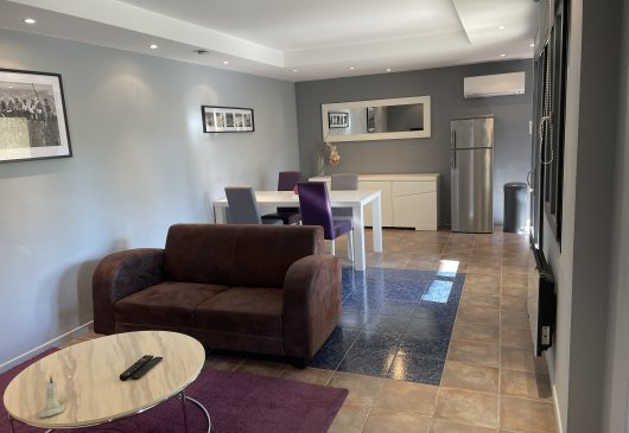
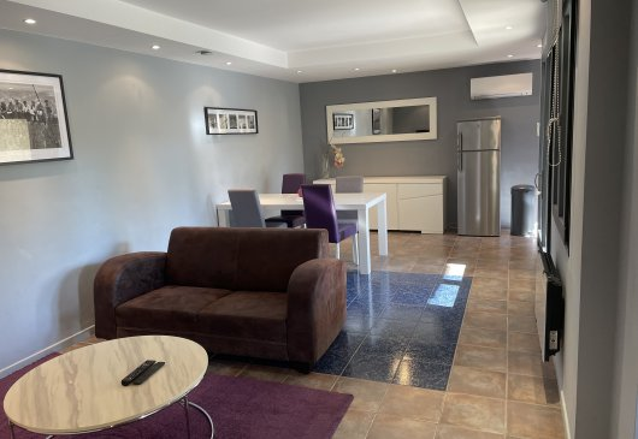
- candle [37,374,66,419]
